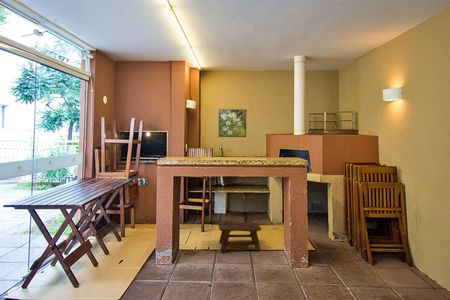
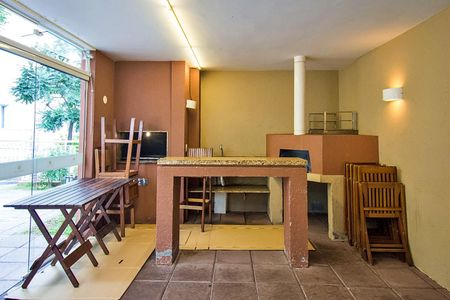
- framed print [218,108,247,138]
- stool [218,221,262,253]
